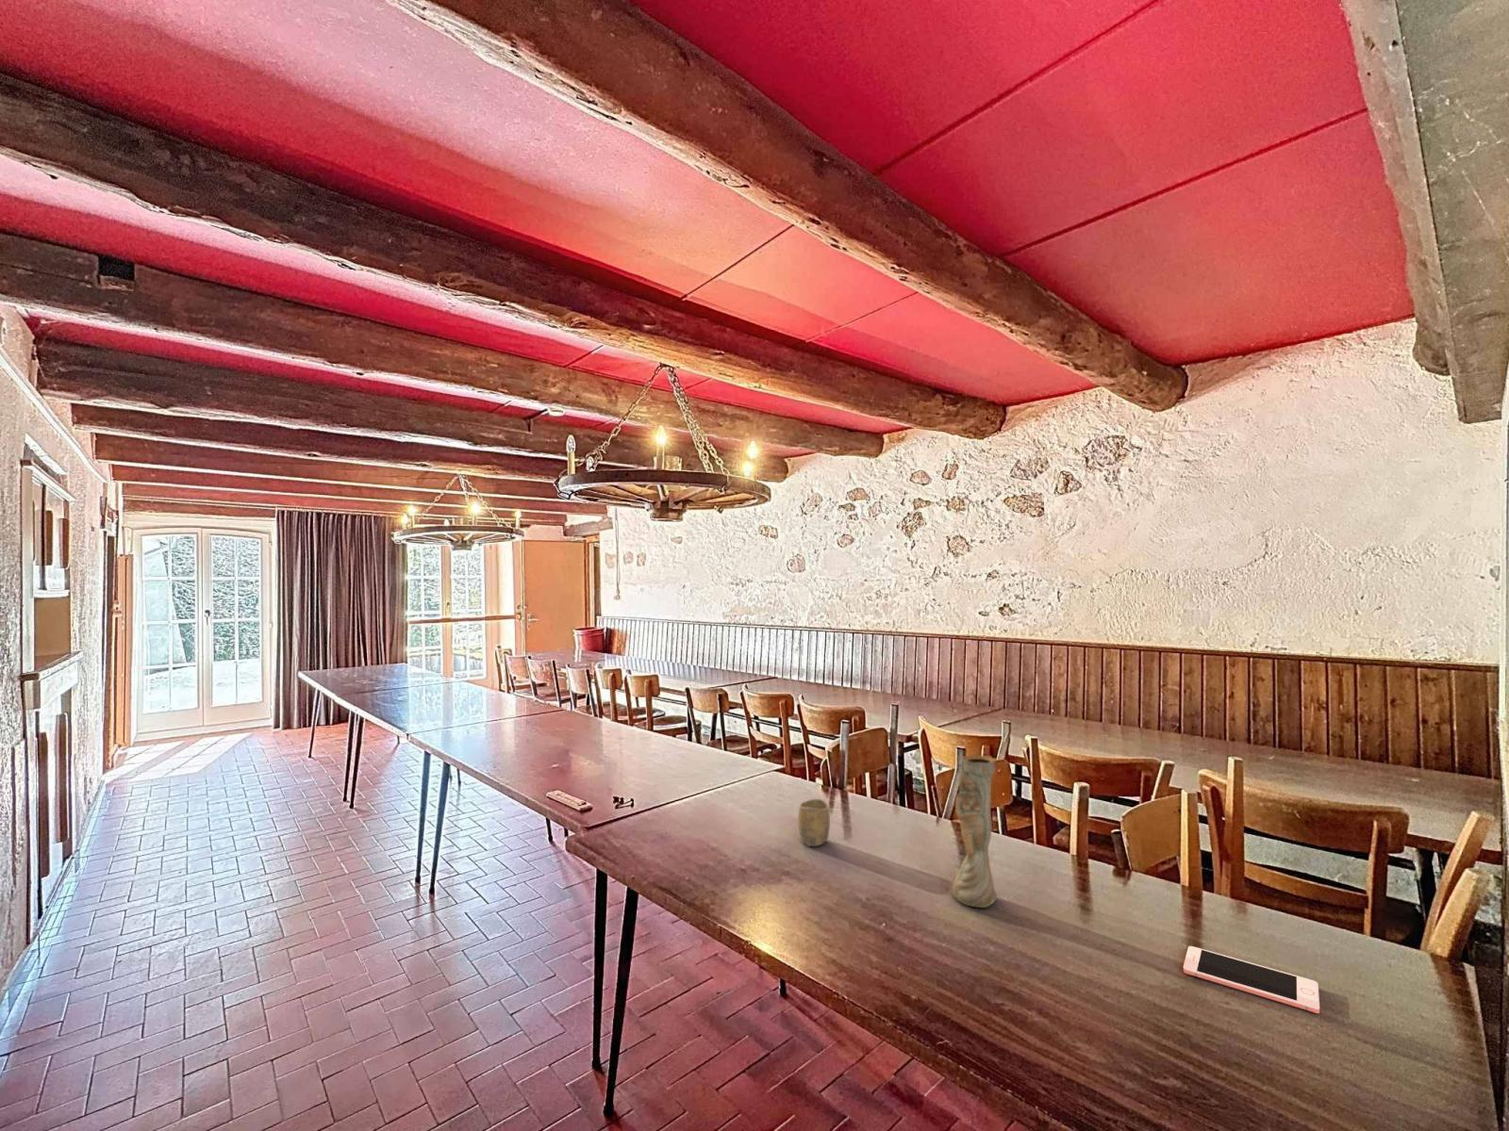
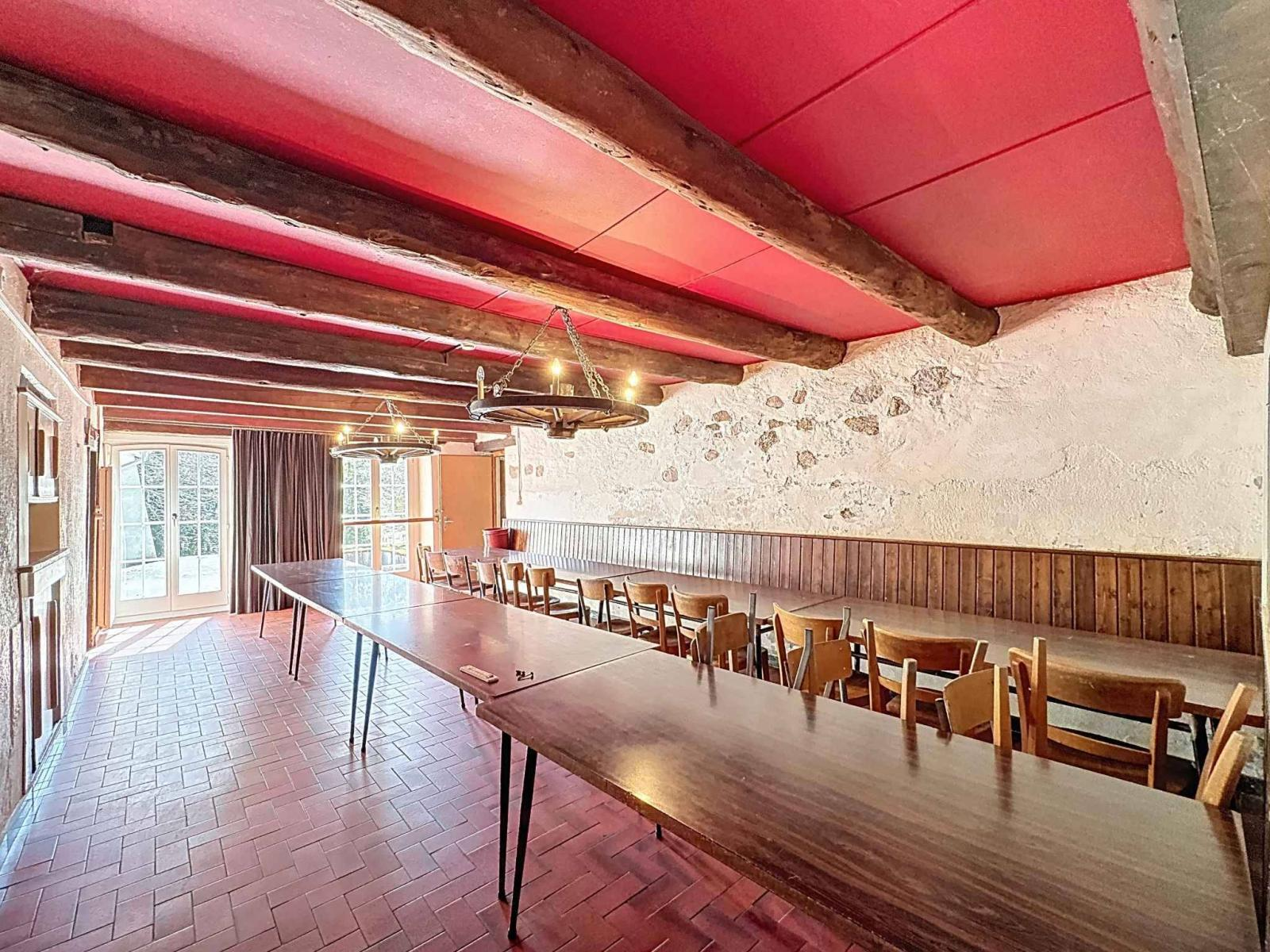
- cup [797,797,831,847]
- vase [952,754,998,909]
- cell phone [1182,946,1320,1015]
